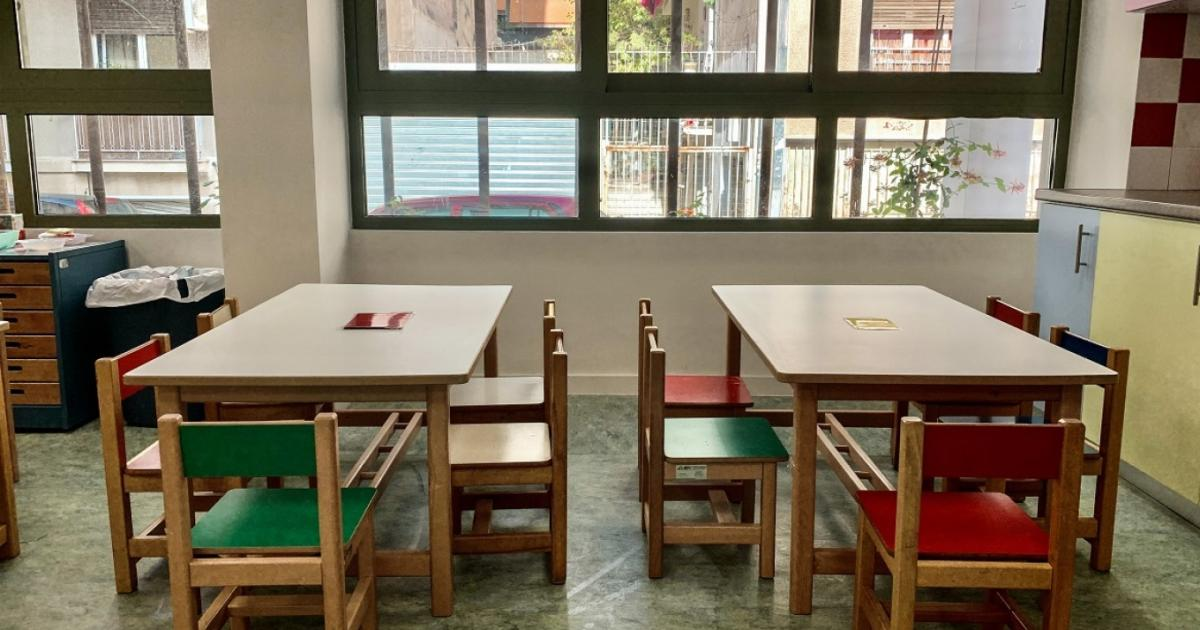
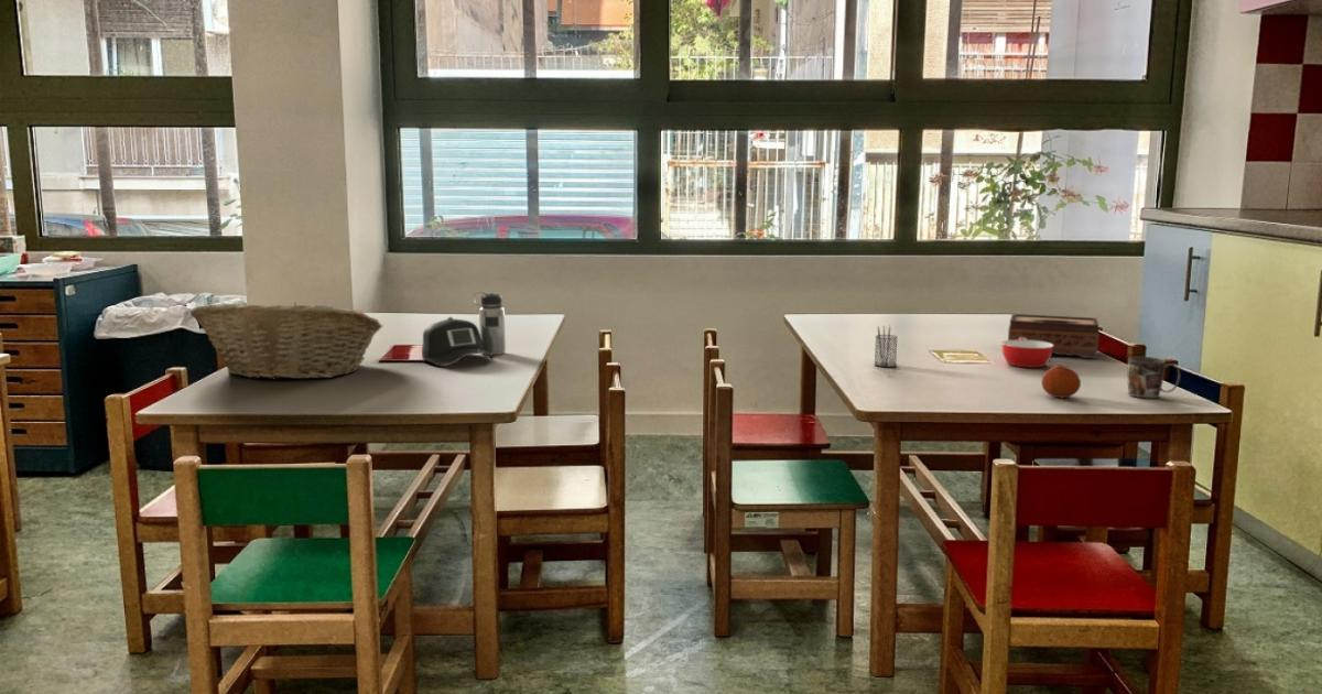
+ fruit [1040,364,1082,399]
+ fruit basket [189,302,383,381]
+ mug [1126,356,1181,399]
+ tissue box [1007,313,1101,359]
+ water bottle [421,291,507,368]
+ pencil holder [873,325,899,368]
+ bowl [1000,338,1053,369]
